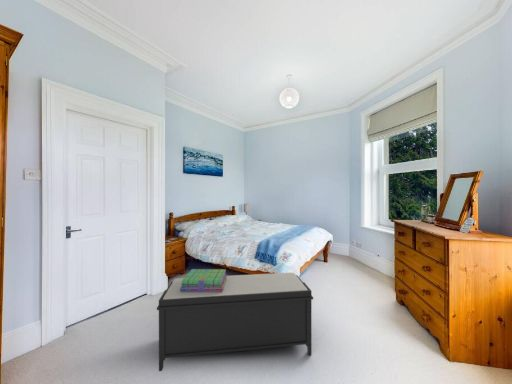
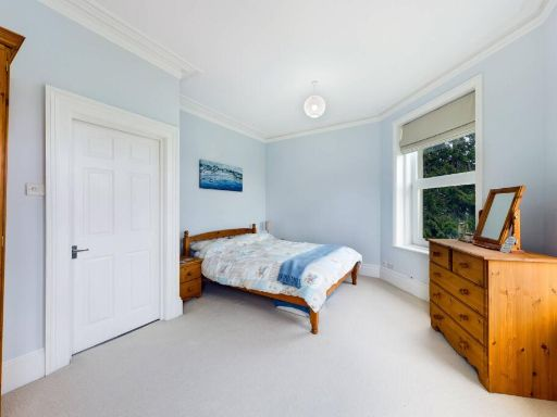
- stack of books [180,268,228,292]
- bench [156,272,314,372]
